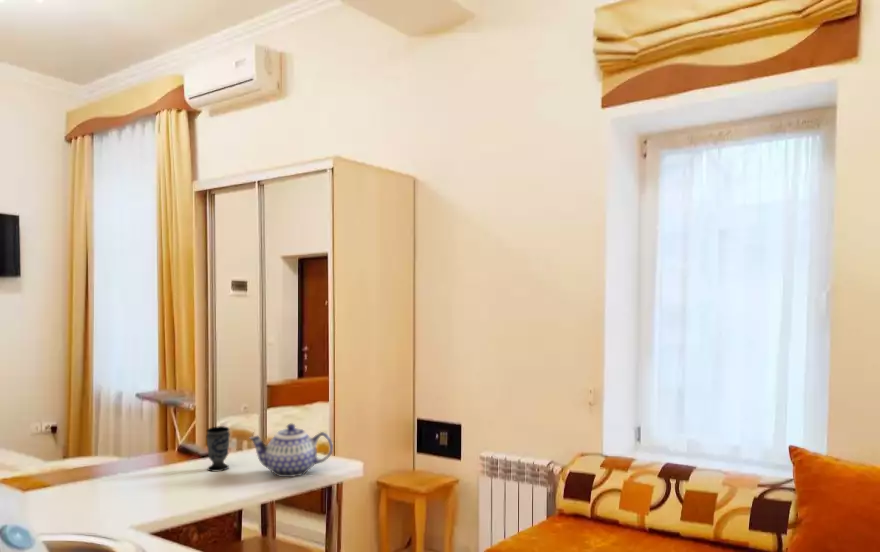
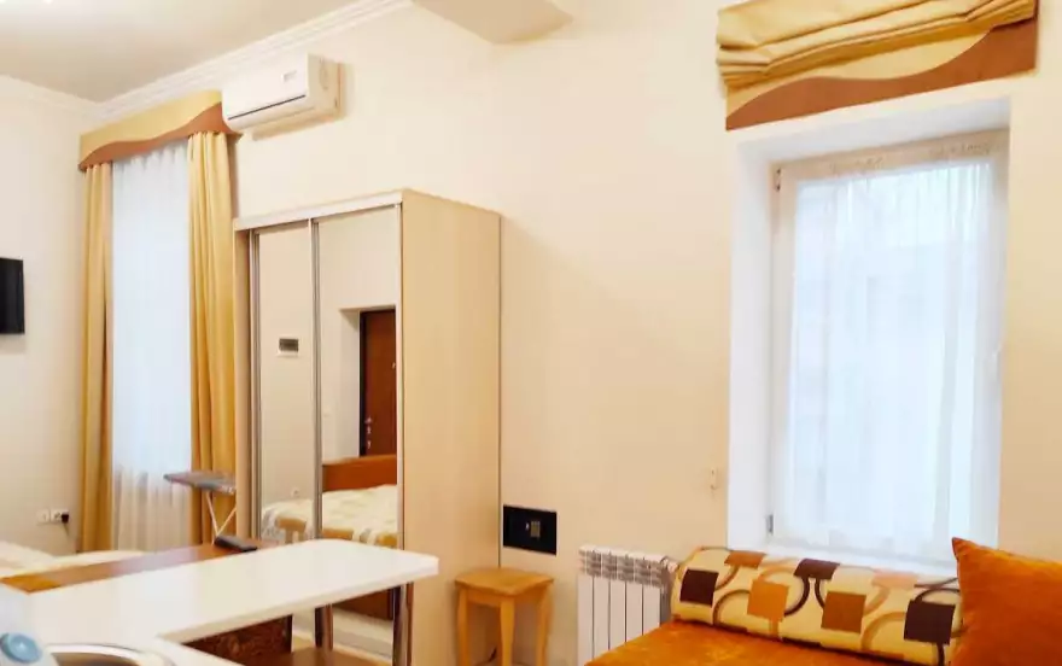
- teapot [248,422,334,478]
- cup [206,425,231,472]
